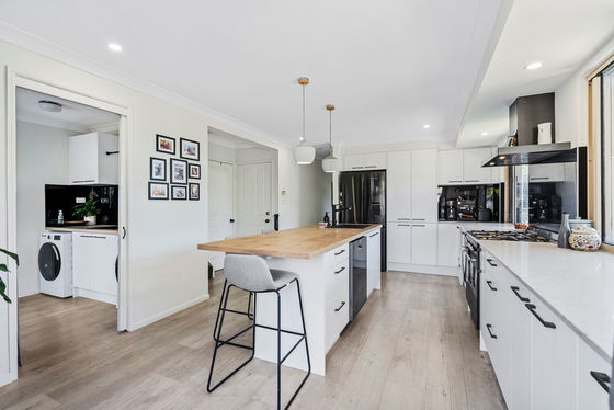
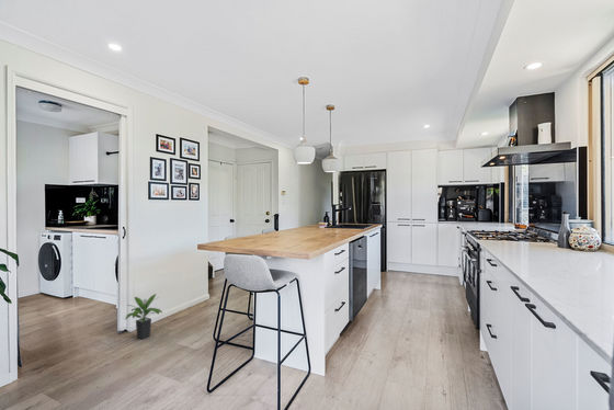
+ potted plant [122,293,163,341]
